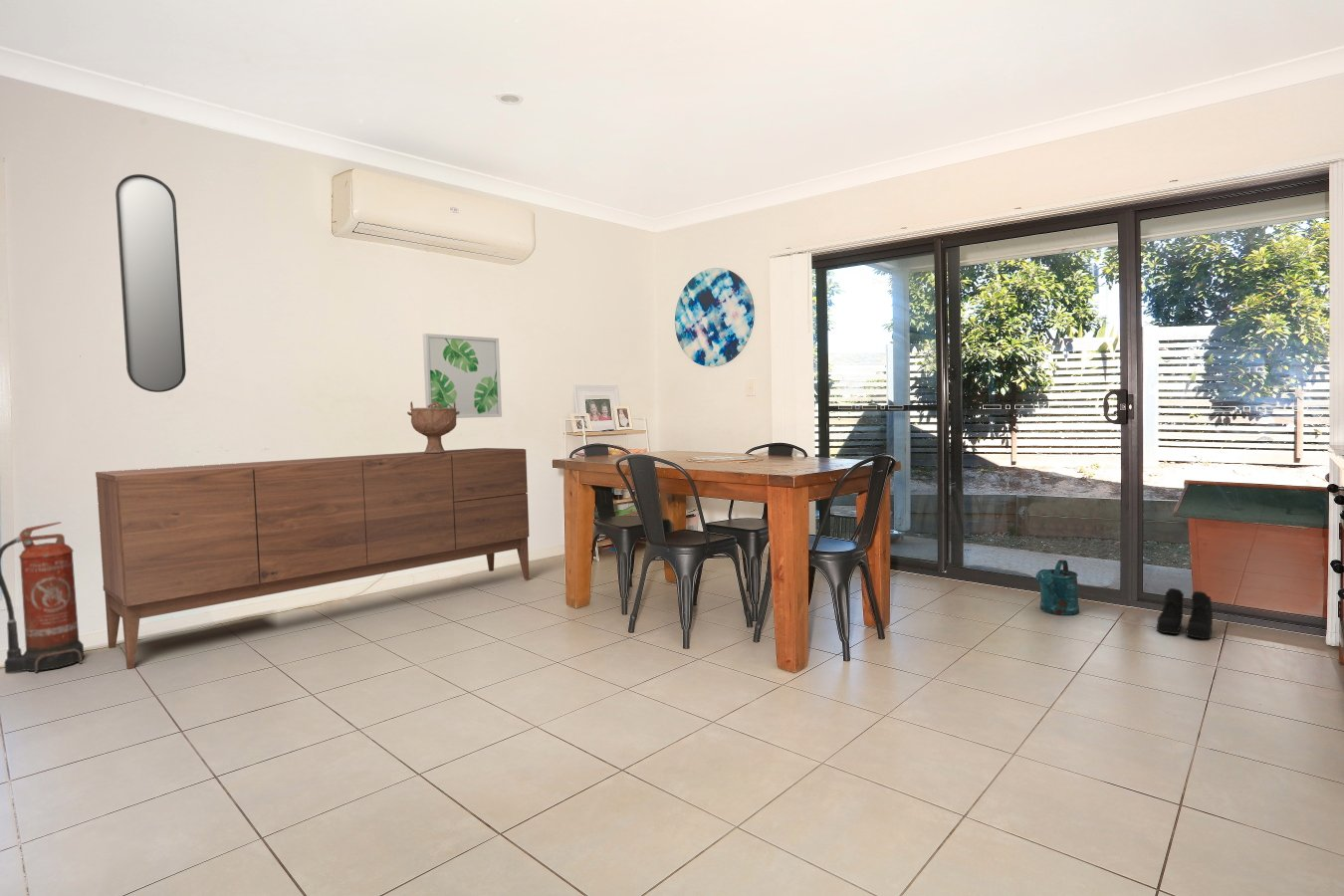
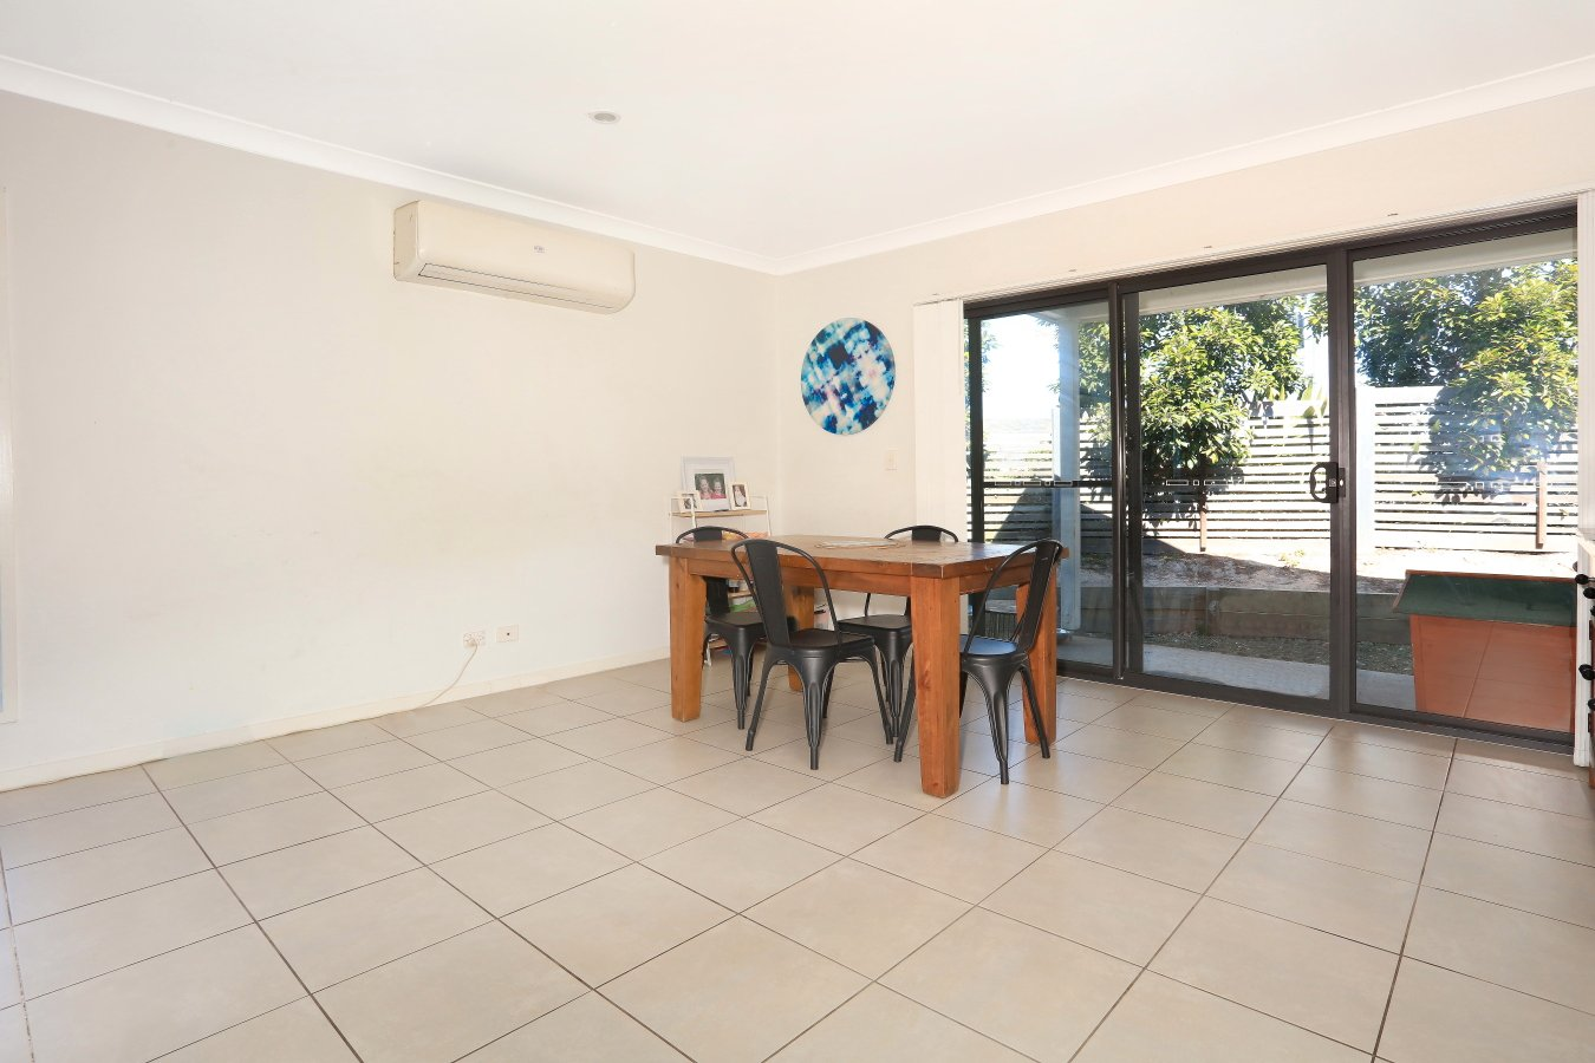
- boots [1156,587,1214,640]
- home mirror [114,173,187,393]
- wall art [422,333,503,419]
- sideboard [95,447,531,670]
- watering can [1035,559,1080,616]
- fire extinguisher [0,521,85,674]
- decorative bowl [406,400,460,454]
